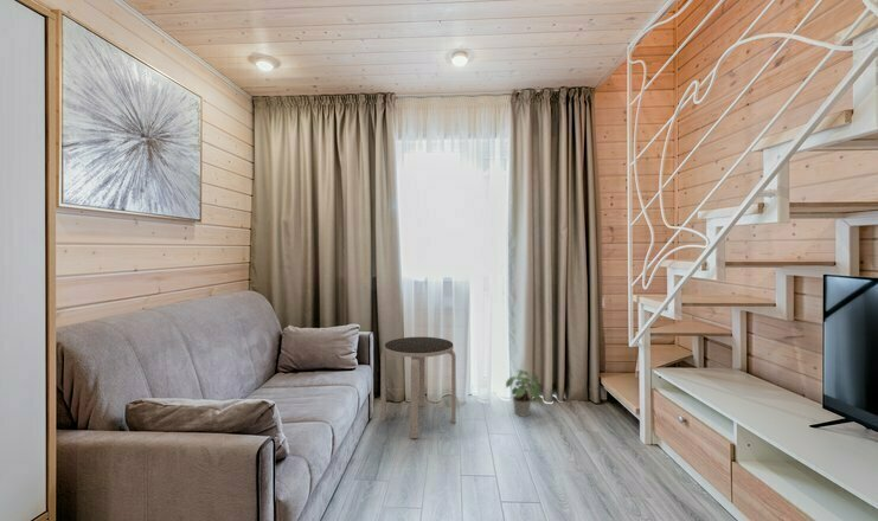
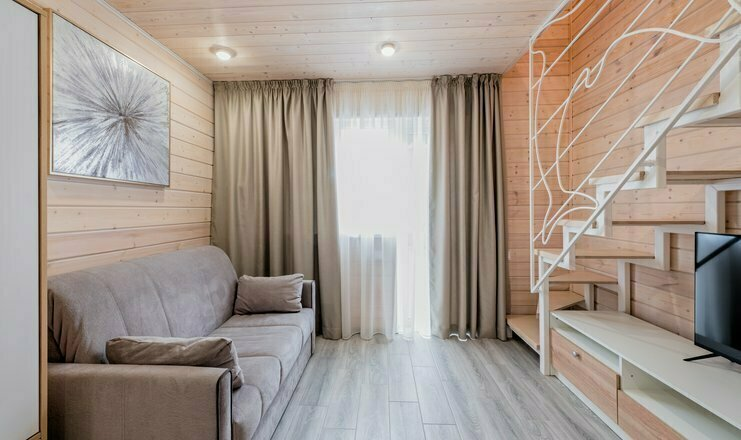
- potted plant [505,368,541,418]
- side table [379,336,457,439]
